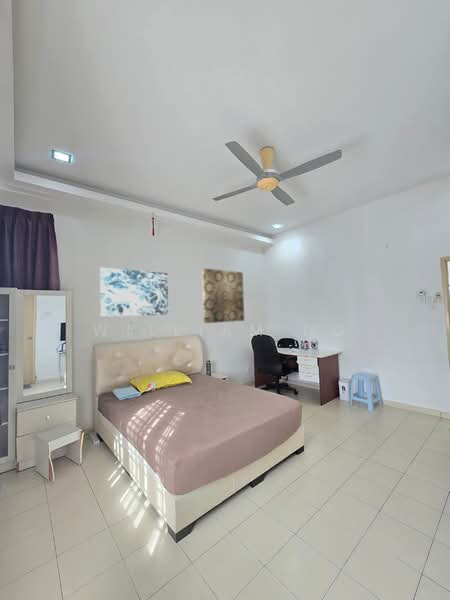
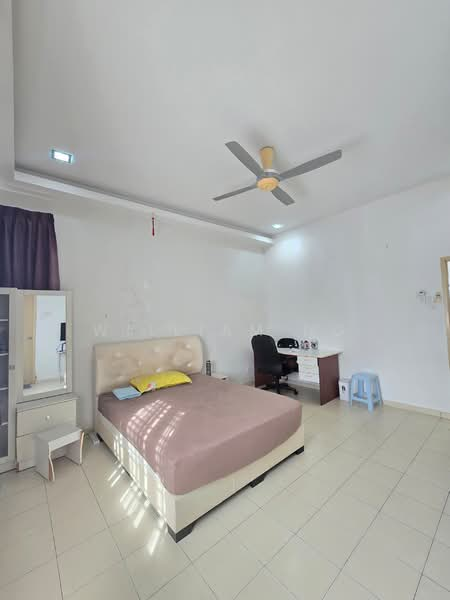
- wall art [201,267,245,324]
- wall art [99,267,169,318]
